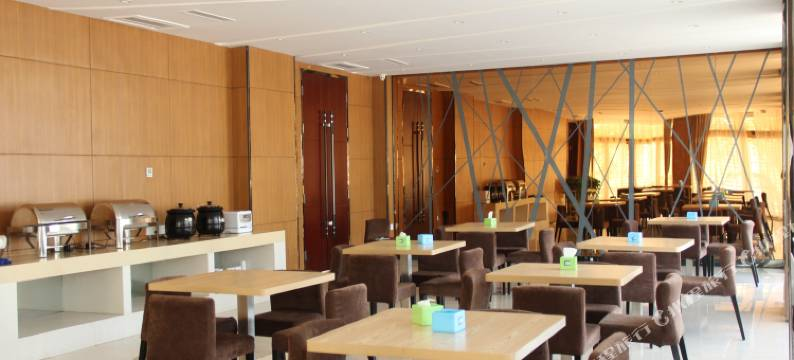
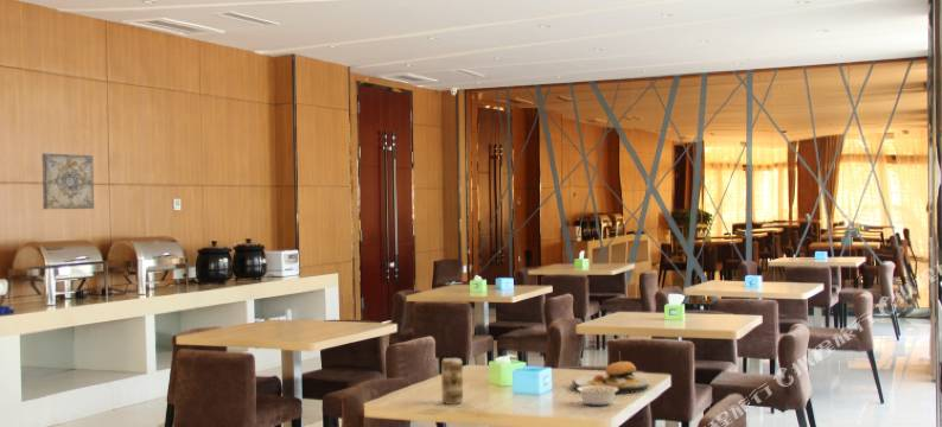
+ wall art [42,152,95,210]
+ beverage can [440,357,464,406]
+ legume [575,382,618,407]
+ plate [572,352,650,395]
